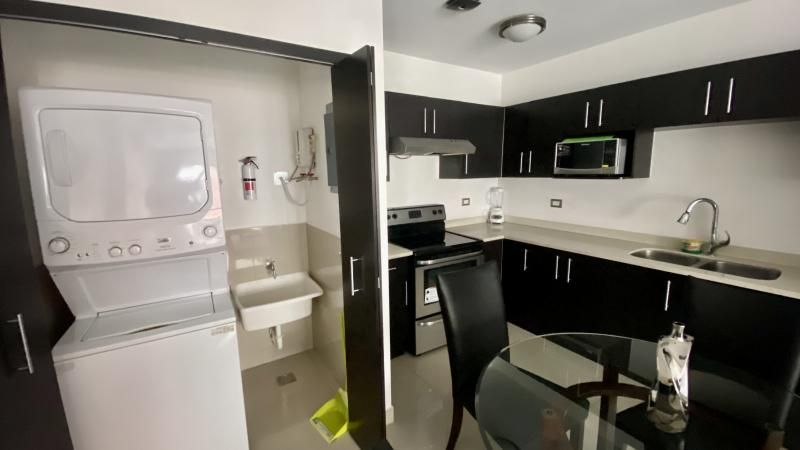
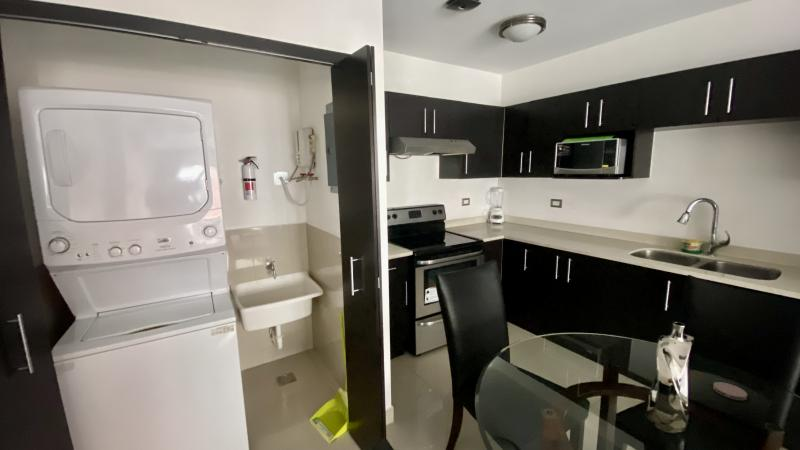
+ coaster [712,381,748,401]
